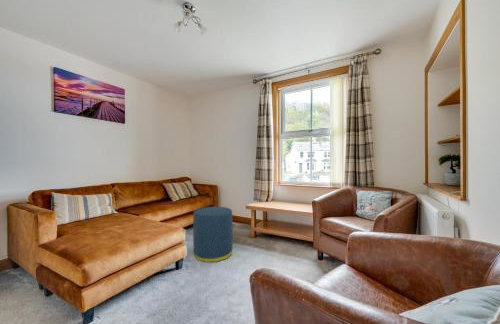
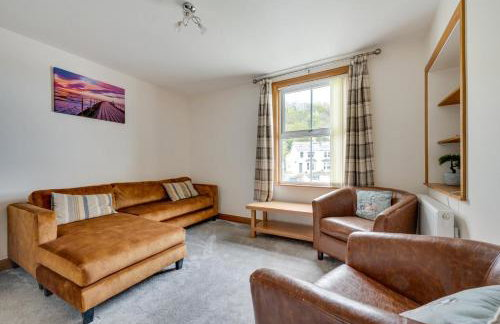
- ottoman [192,206,234,263]
